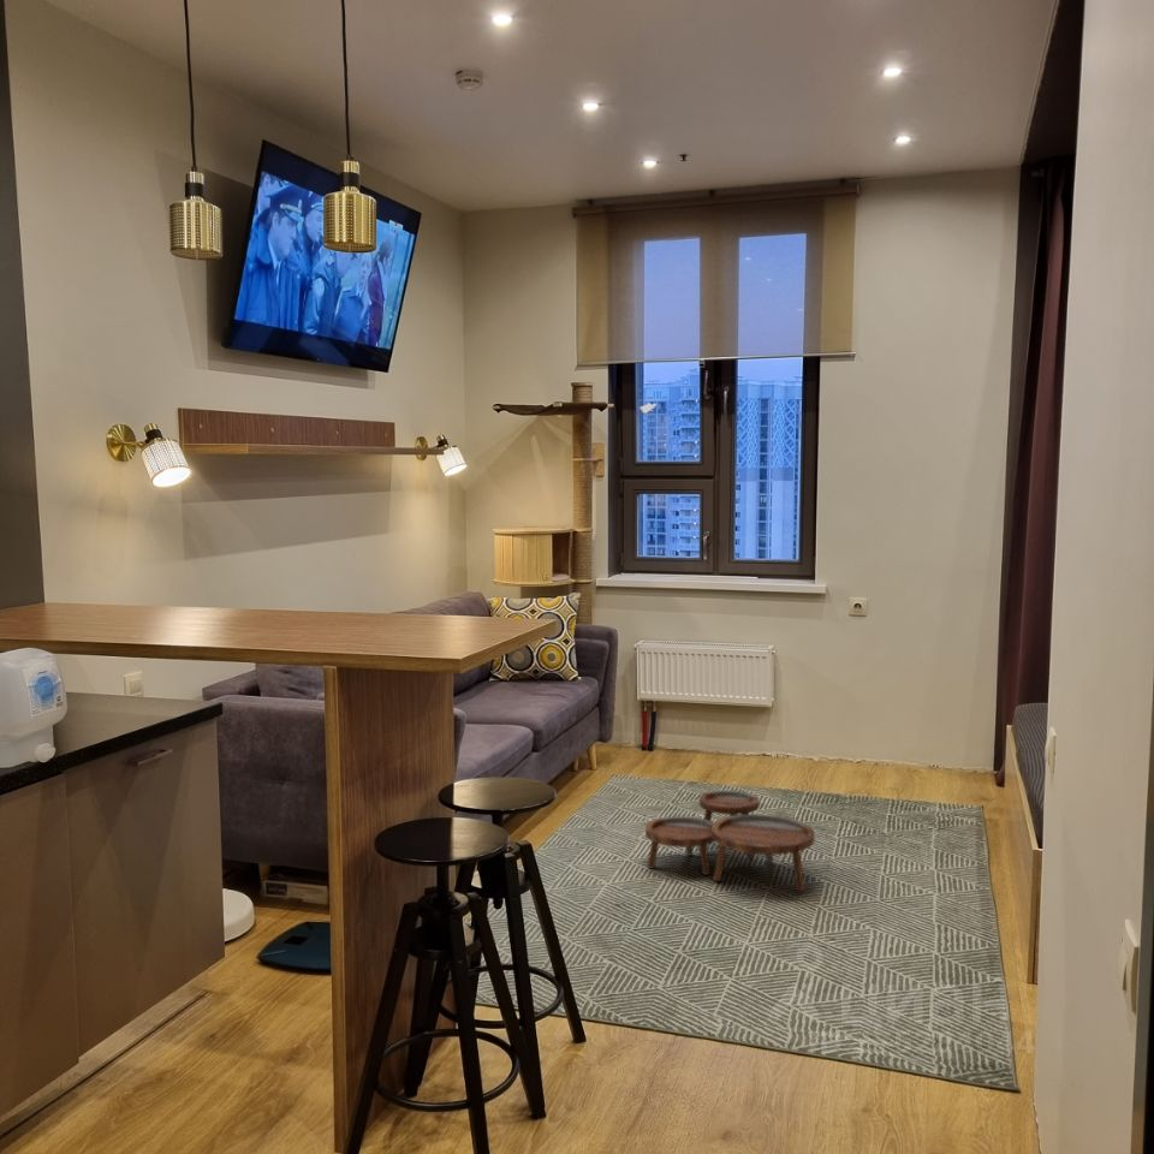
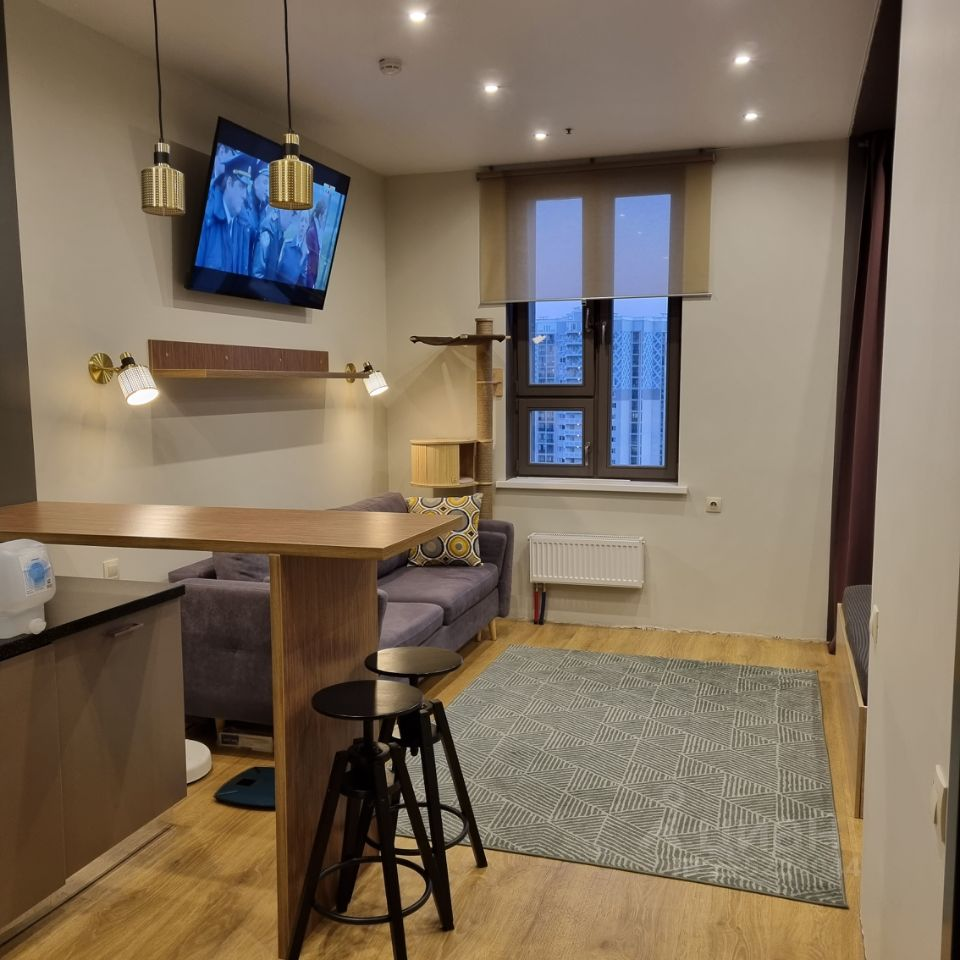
- nesting tables [644,789,816,893]
